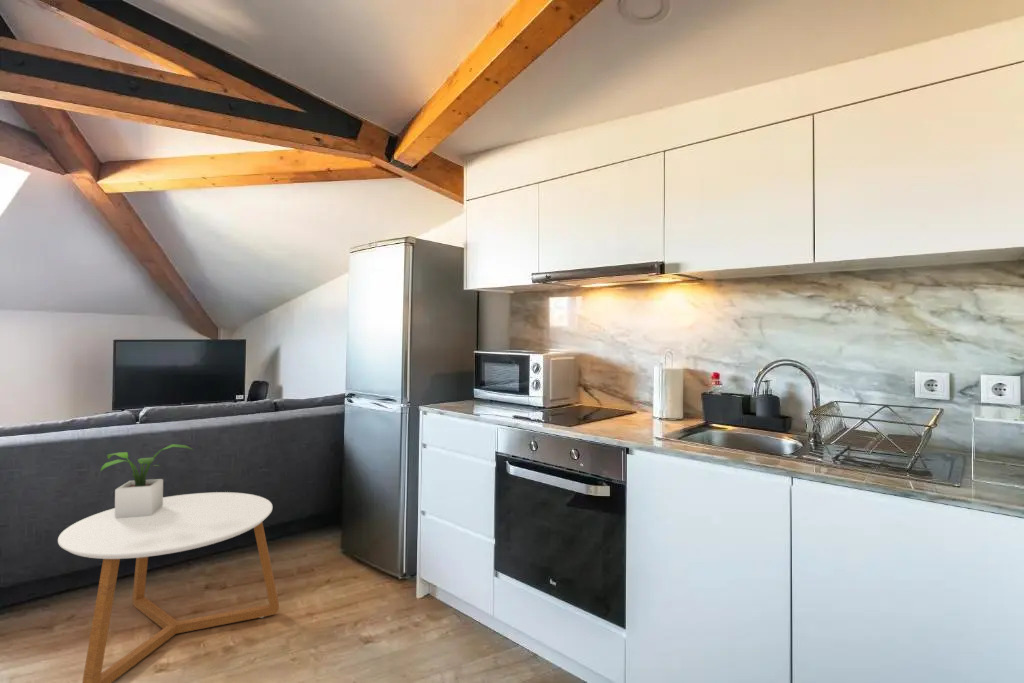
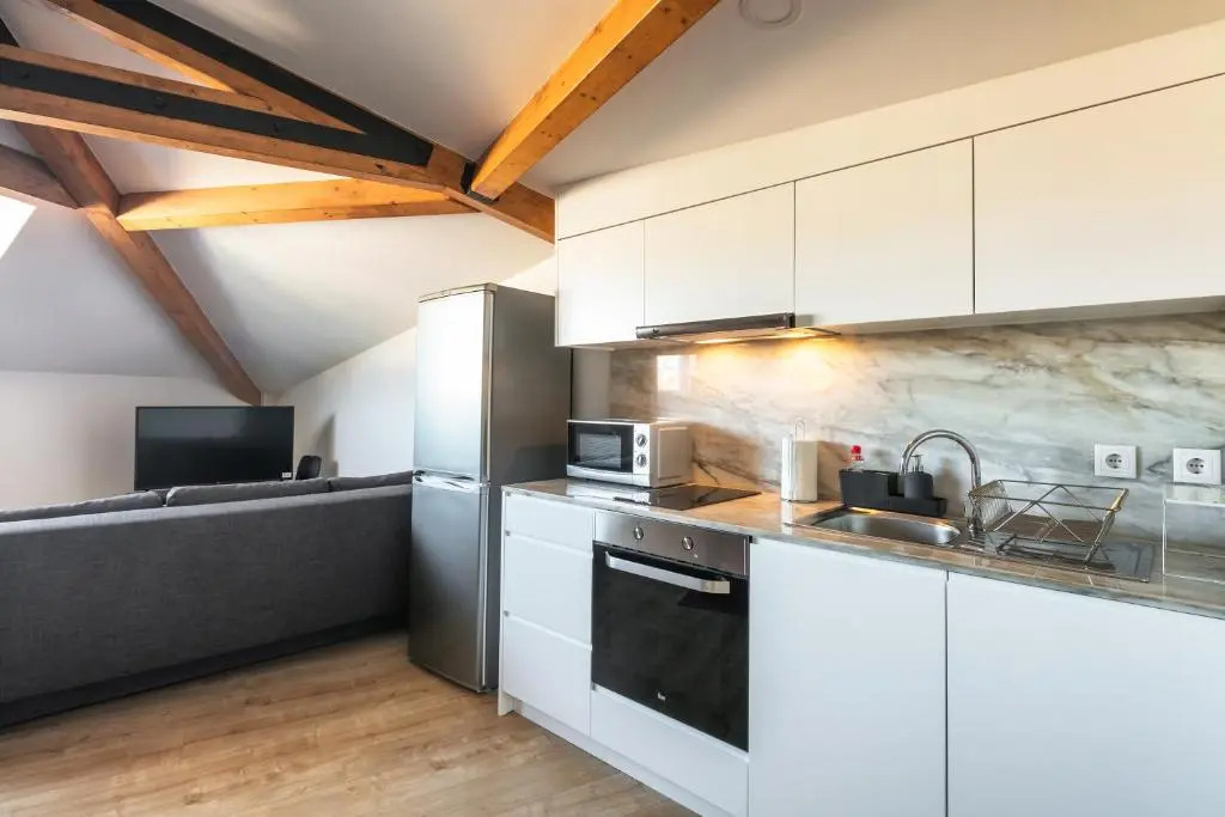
- potted plant [100,443,195,518]
- coffee table [57,491,280,683]
